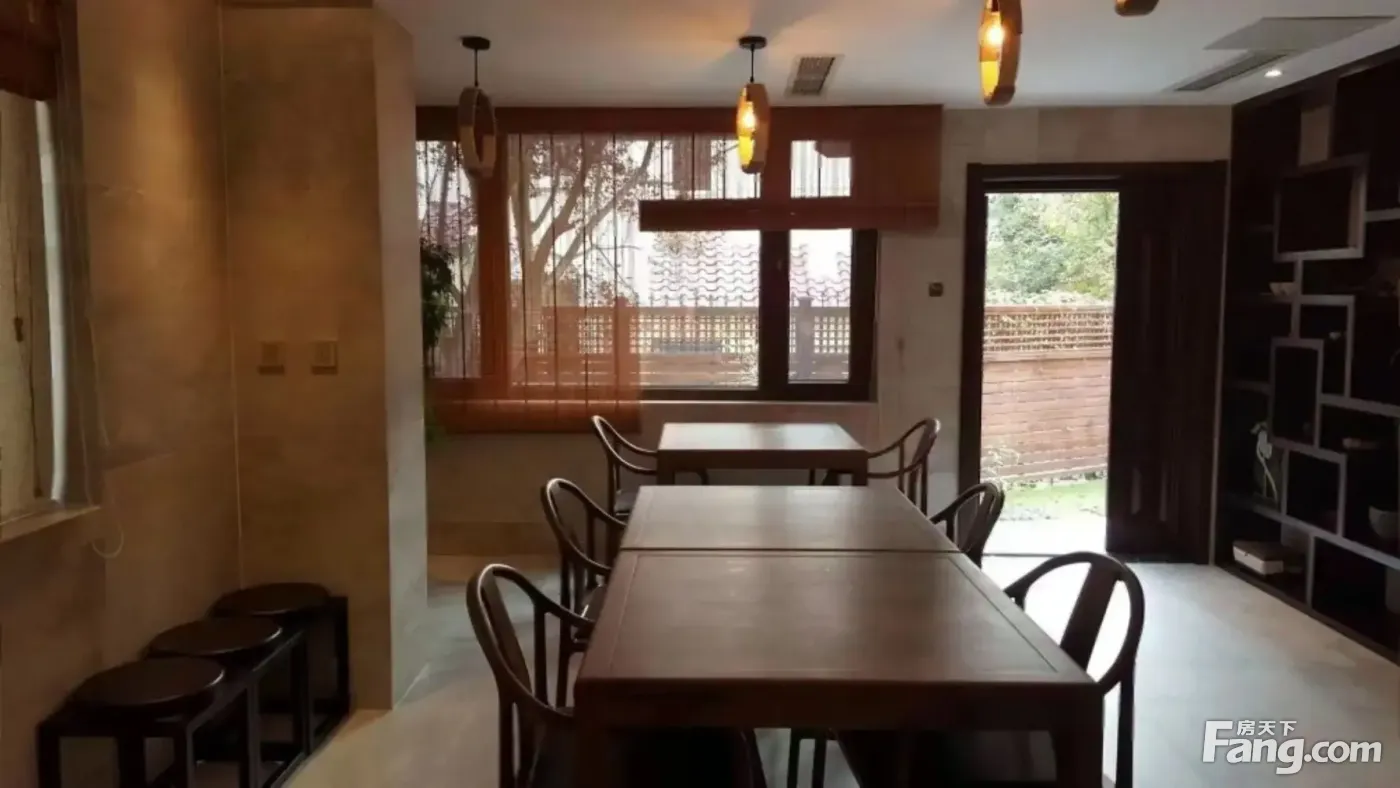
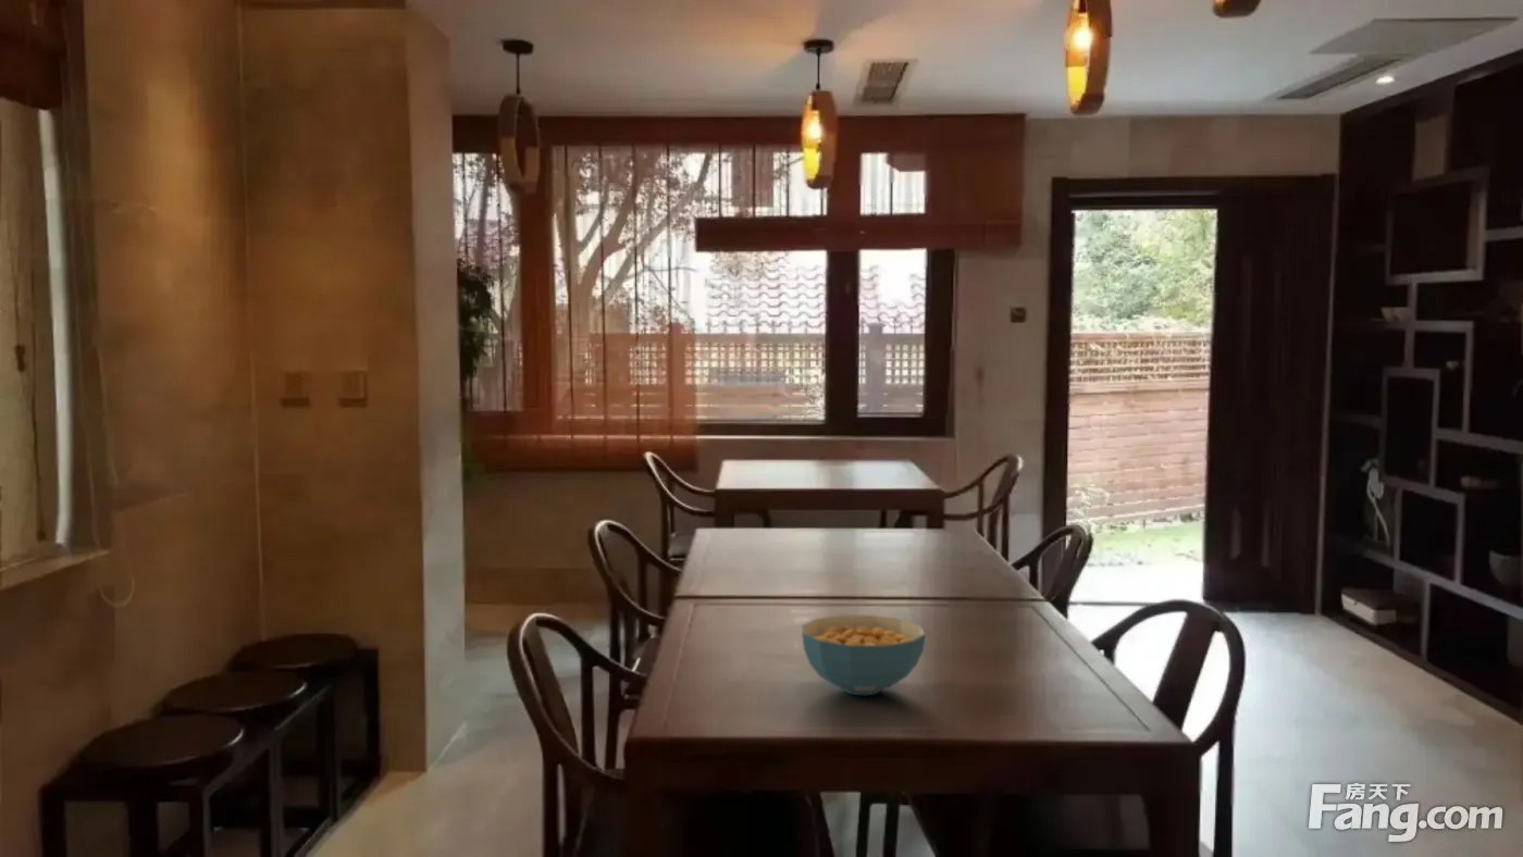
+ cereal bowl [801,614,927,696]
